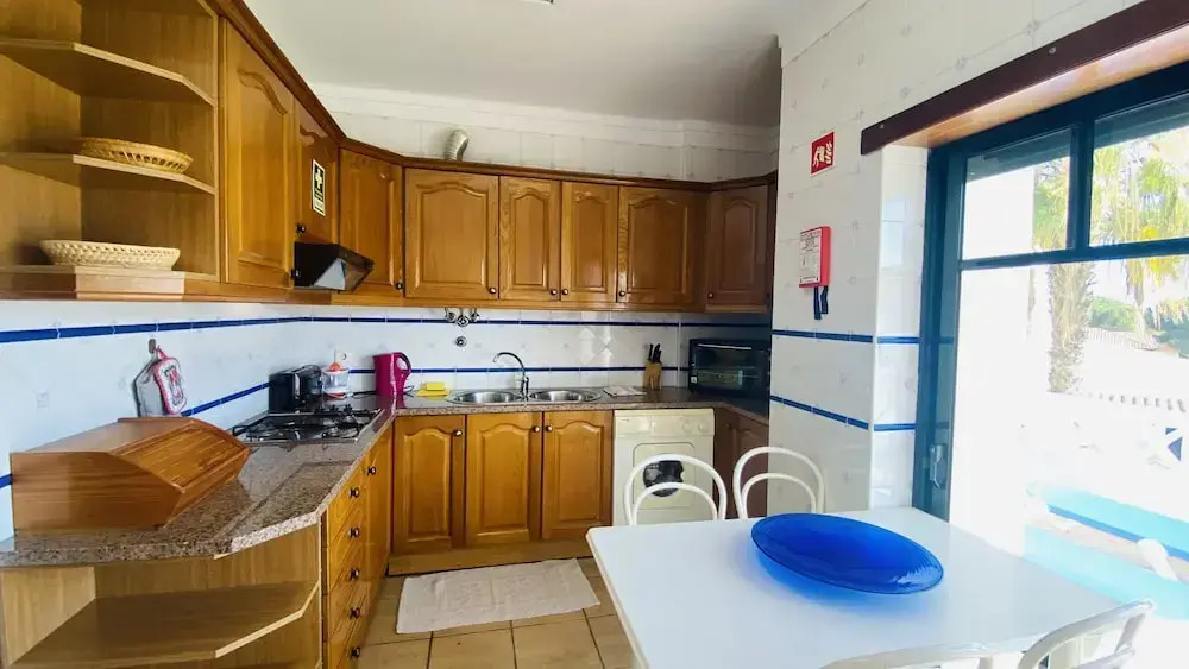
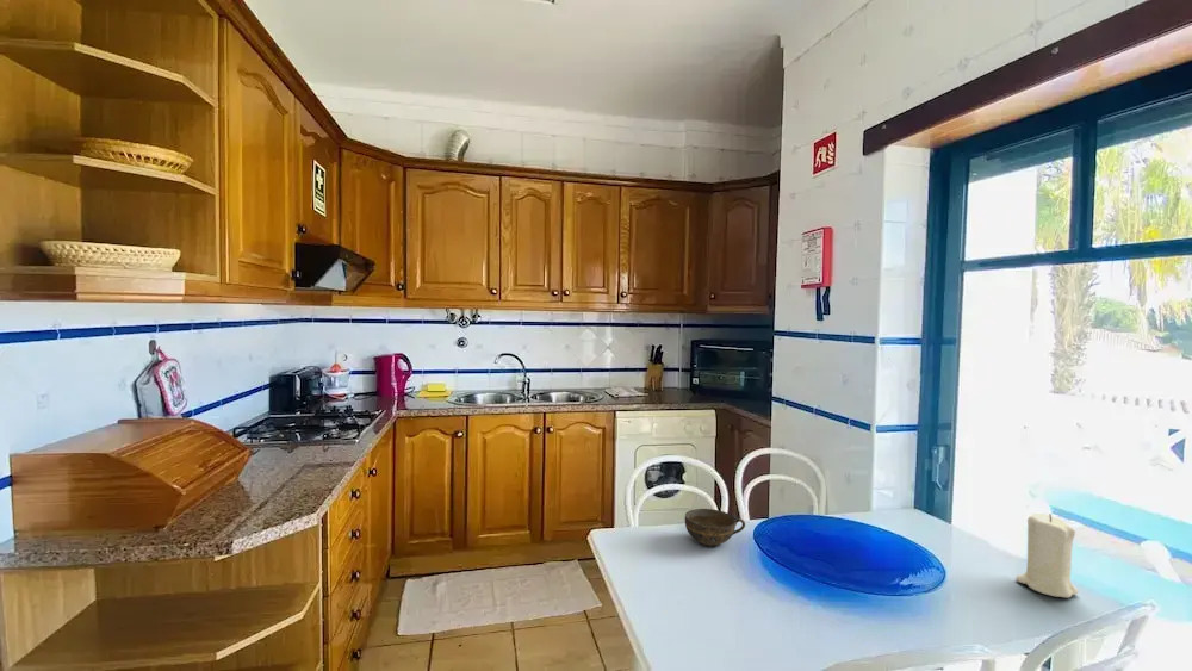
+ candle [1014,512,1080,598]
+ cup [684,508,746,548]
